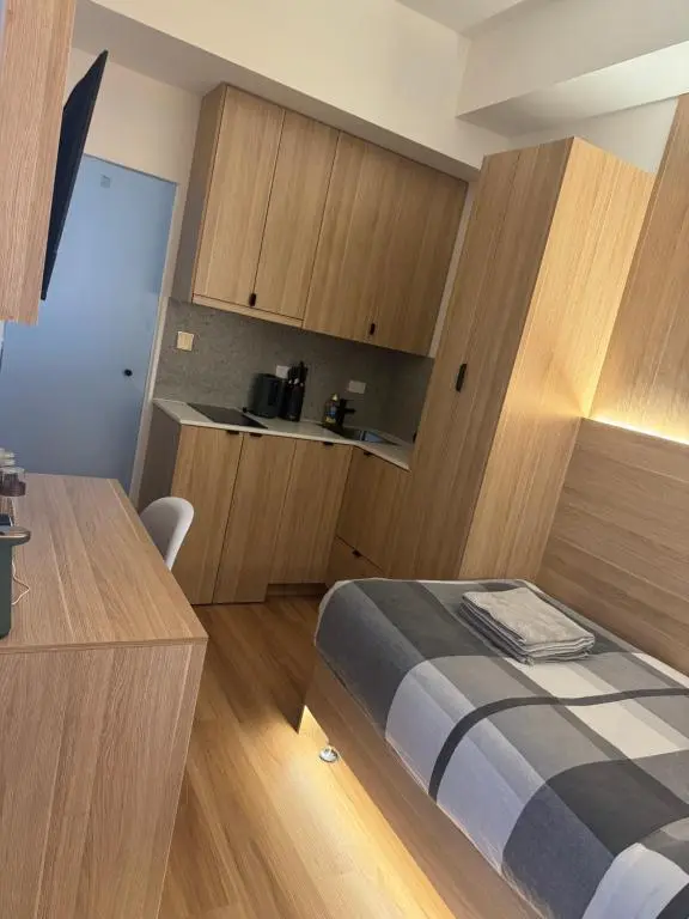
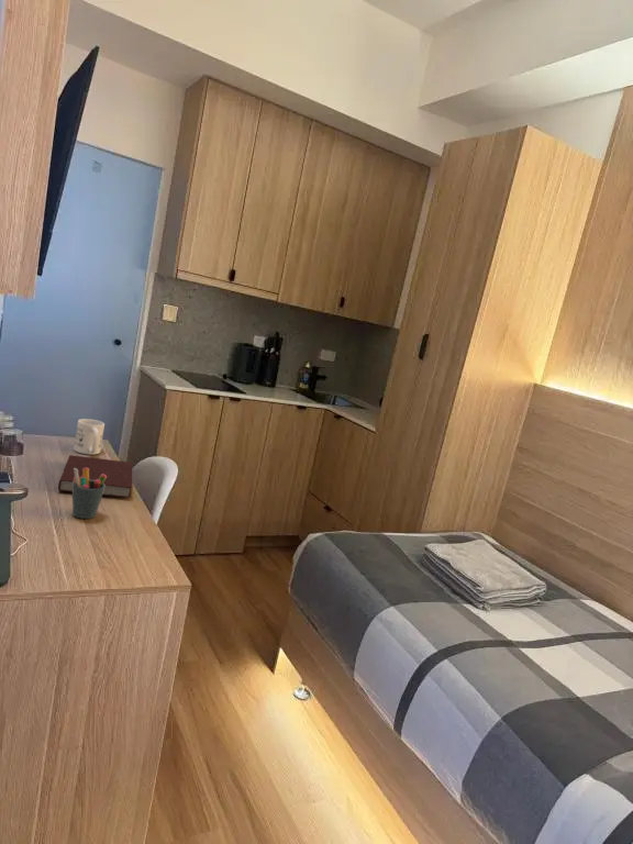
+ pen holder [71,468,107,520]
+ notebook [57,454,133,499]
+ mug [73,418,106,455]
